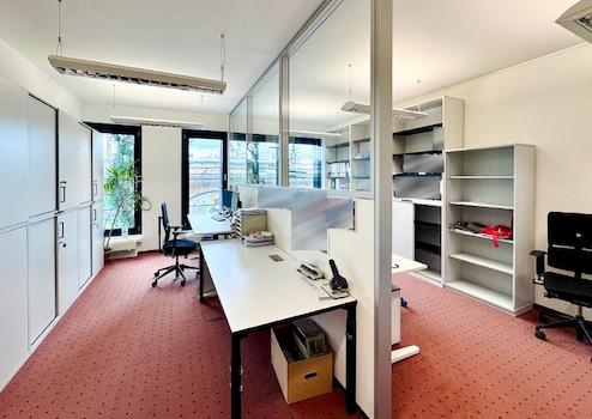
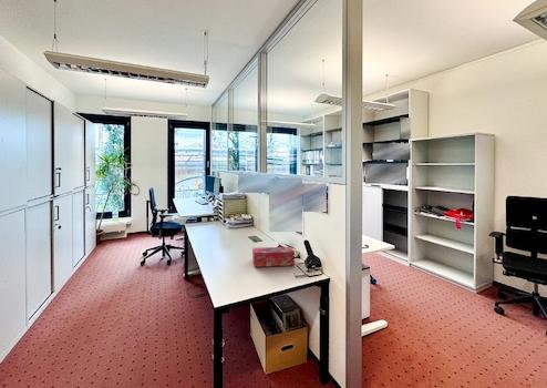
+ tissue box [251,246,296,268]
